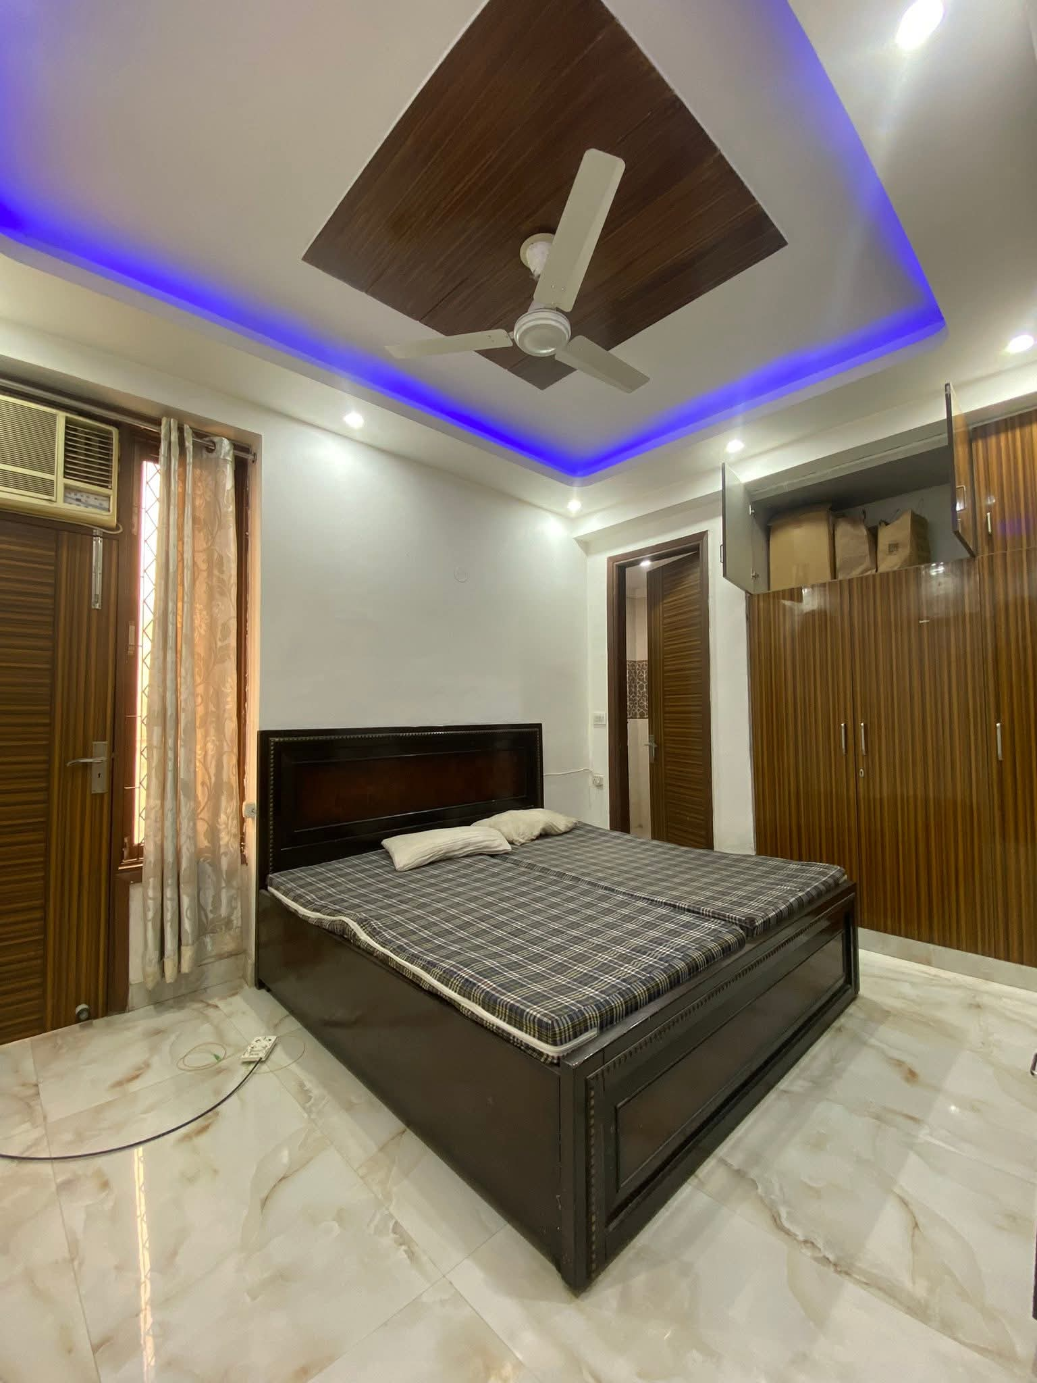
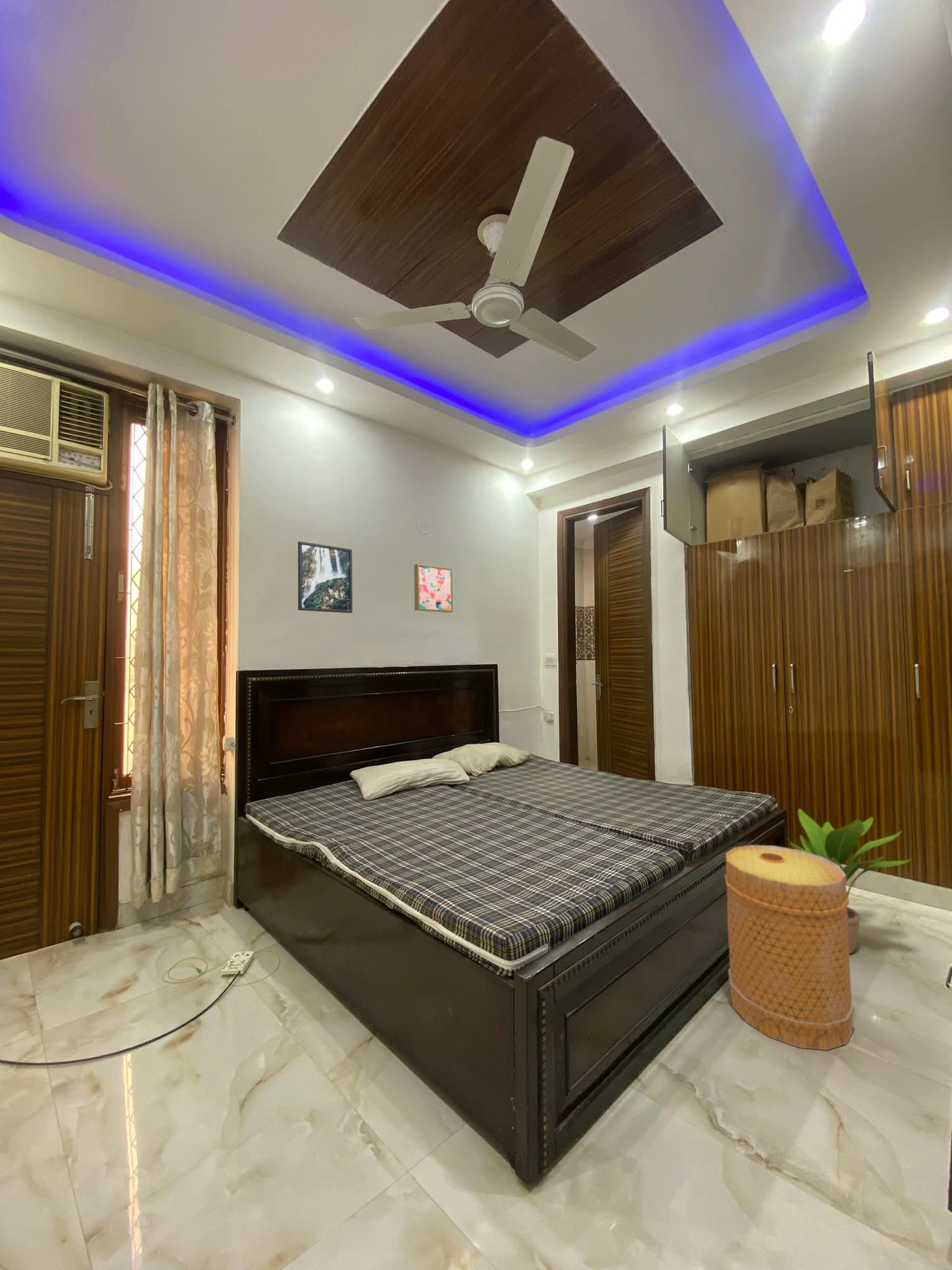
+ basket [724,845,855,1051]
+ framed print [298,541,353,614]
+ wall art [413,564,453,613]
+ potted plant [785,808,912,954]
